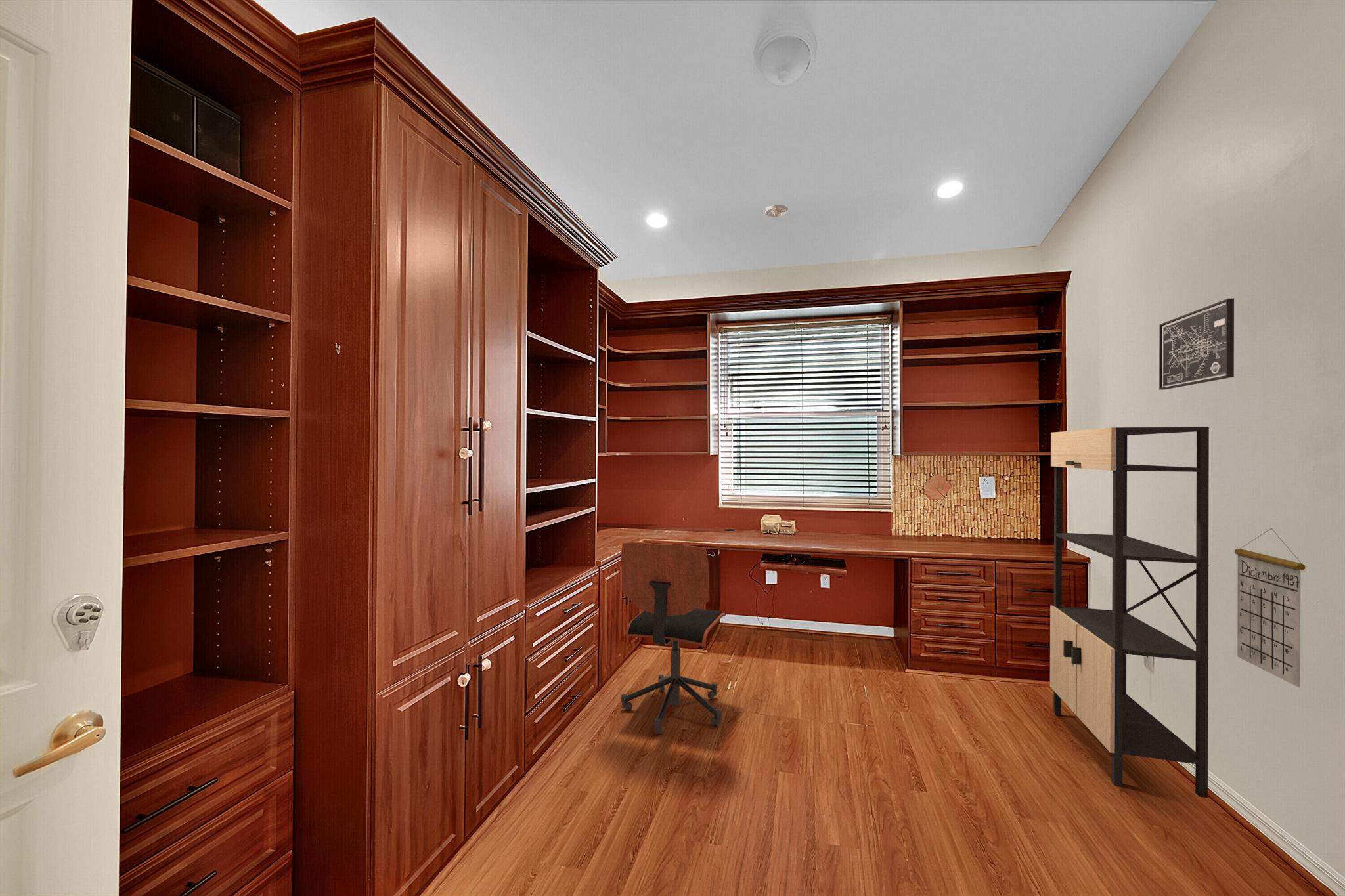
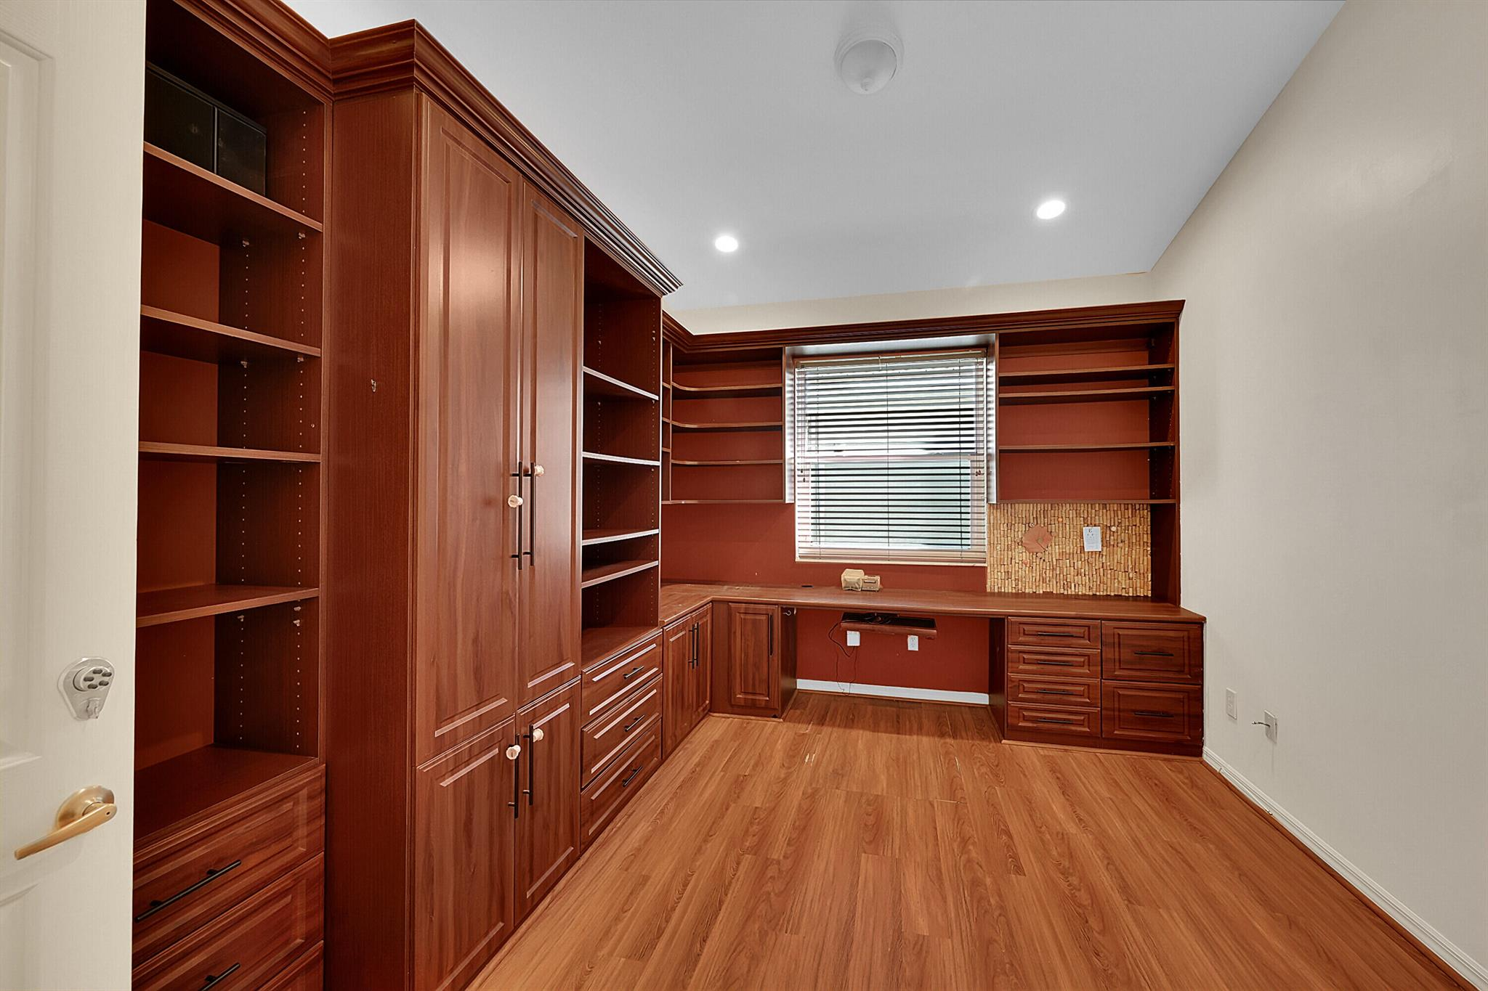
- office chair [621,542,726,735]
- smoke detector [764,204,789,217]
- calendar [1234,528,1306,689]
- shelving unit [1049,427,1210,799]
- wall art [1158,297,1235,391]
